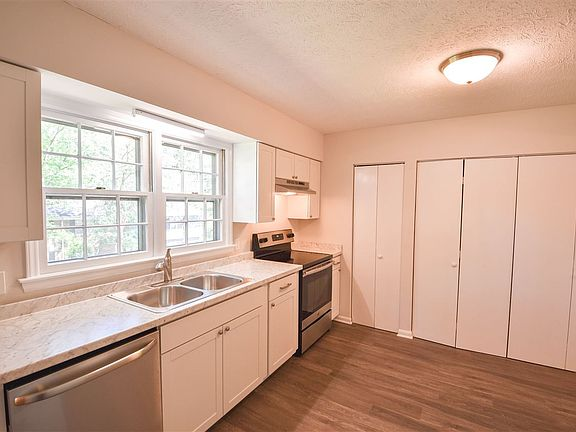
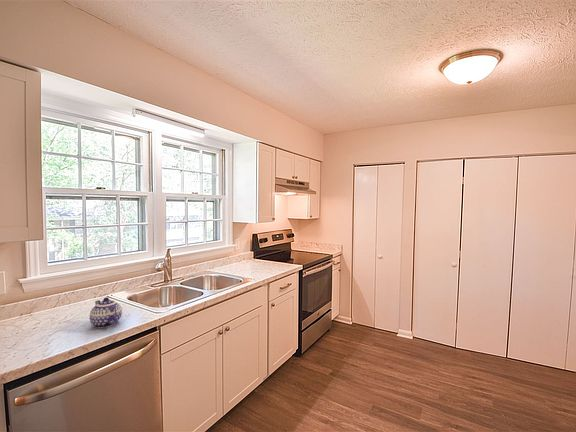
+ teapot [89,296,123,329]
